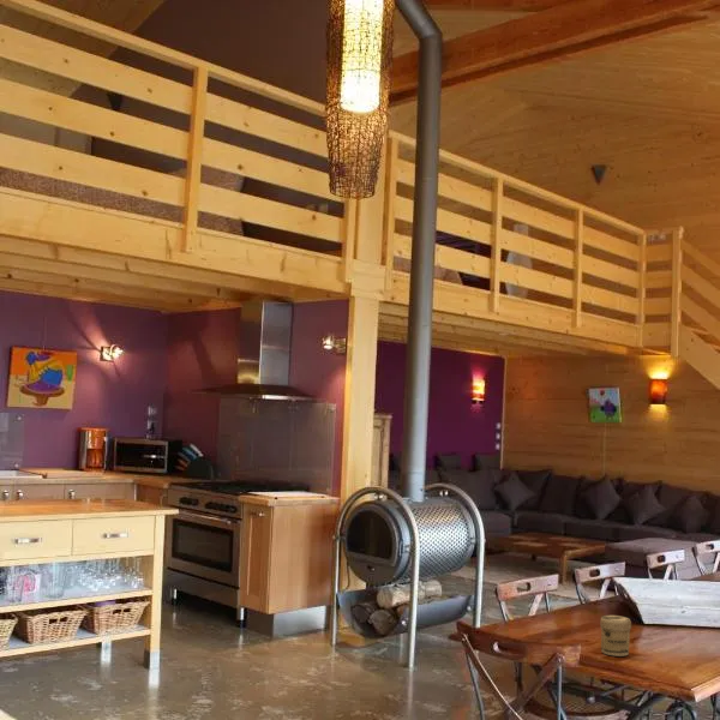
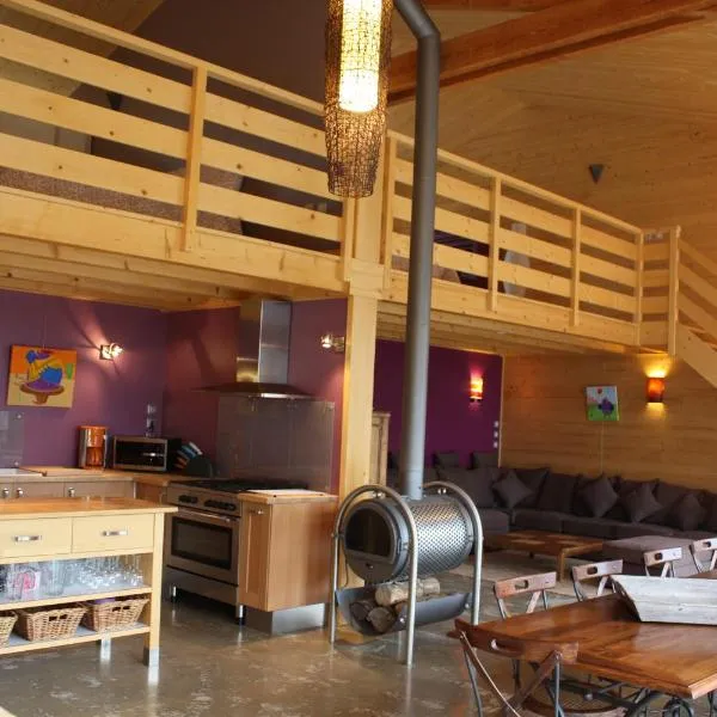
- jar [599,614,632,658]
